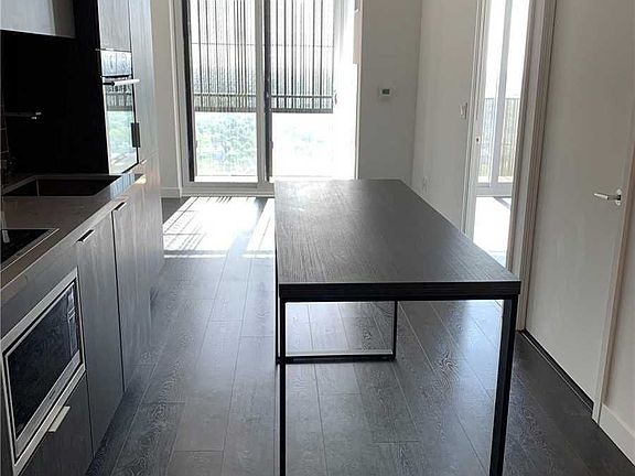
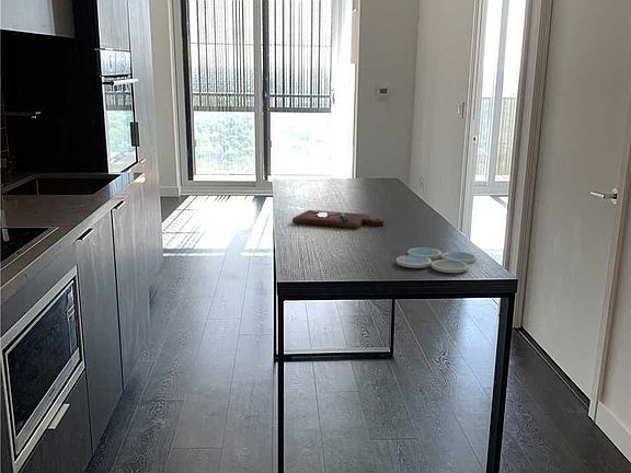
+ drink coaster [395,246,478,274]
+ cutting board [291,209,386,229]
